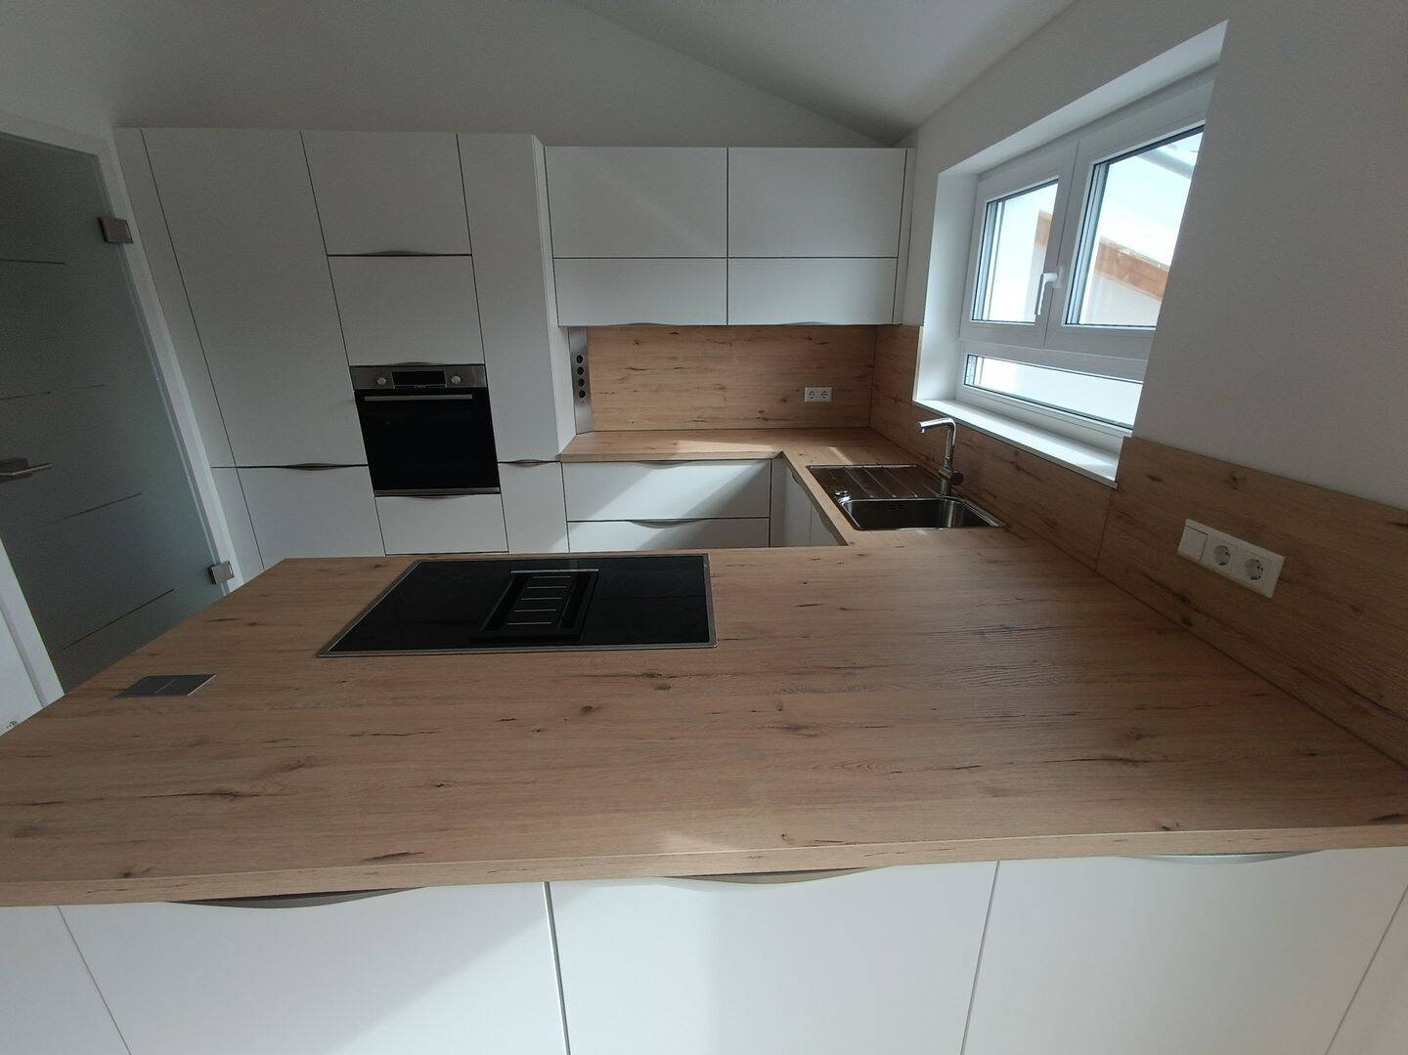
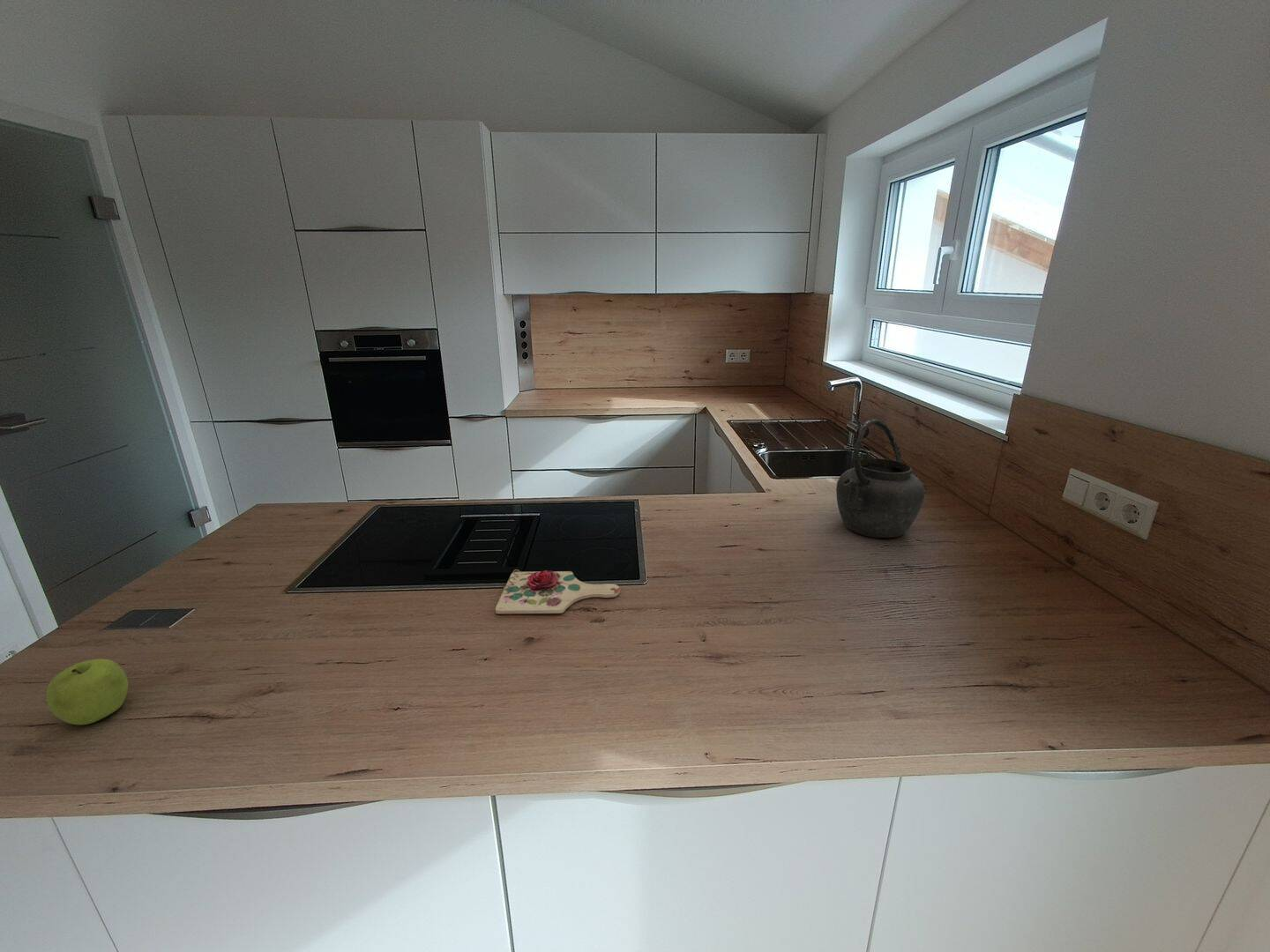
+ kettle [835,419,925,539]
+ fruit [46,658,129,725]
+ cutting board [495,569,621,614]
